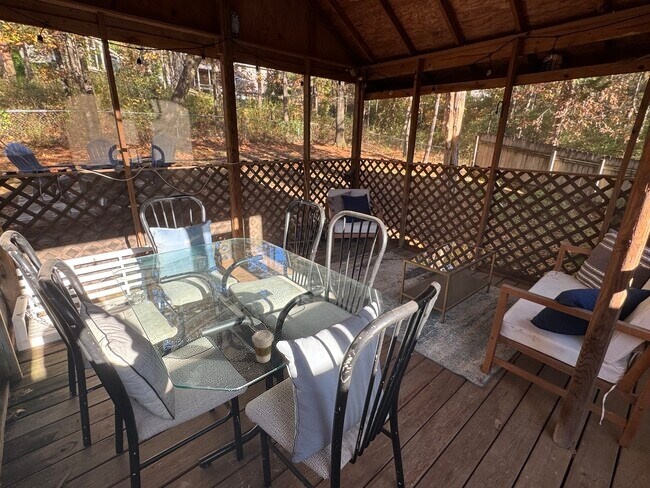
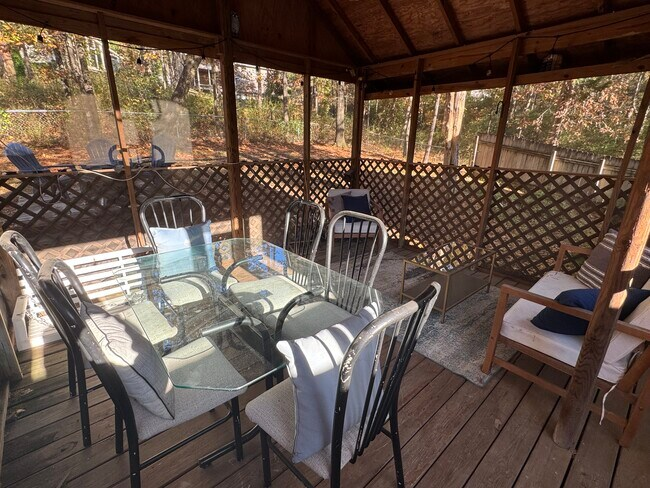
- coffee cup [251,329,274,364]
